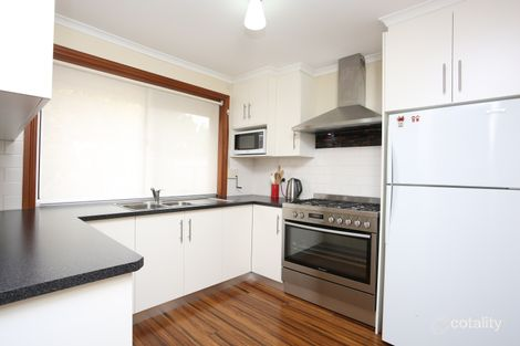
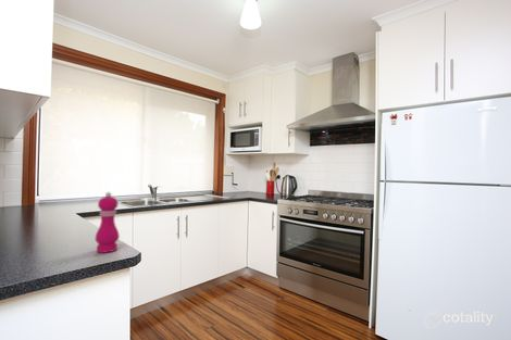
+ pepper mill [95,191,121,254]
